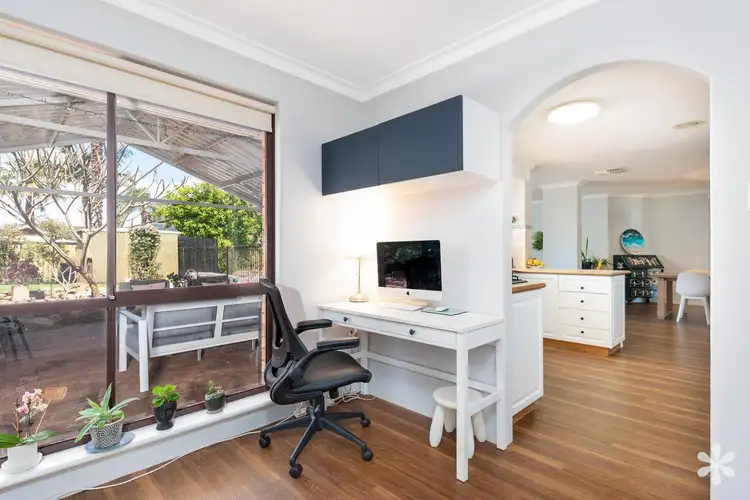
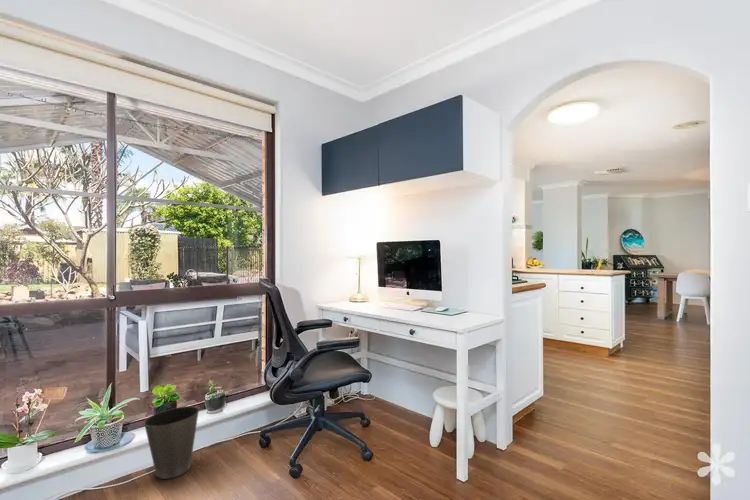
+ waste basket [143,406,200,480]
